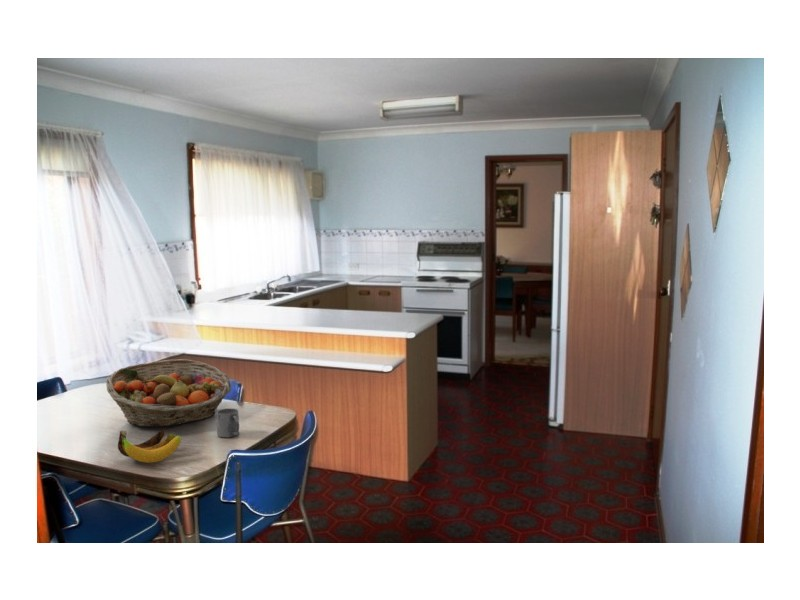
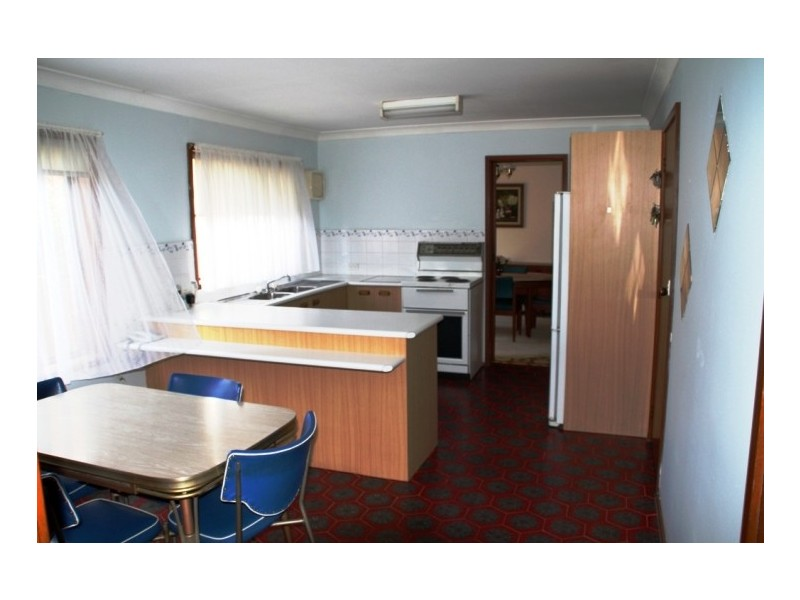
- mug [216,407,240,438]
- fruit basket [105,358,232,428]
- banana [117,428,182,464]
